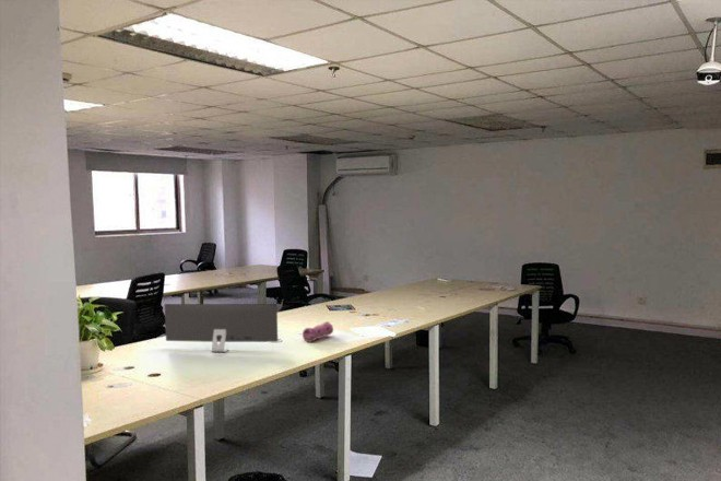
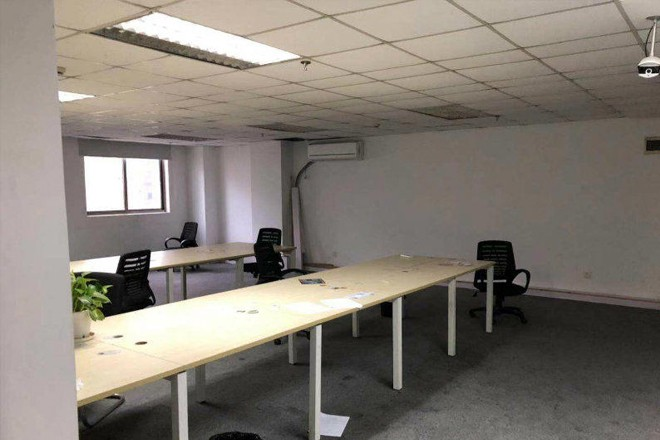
- pencil case [302,320,334,343]
- monitor [164,303,279,353]
